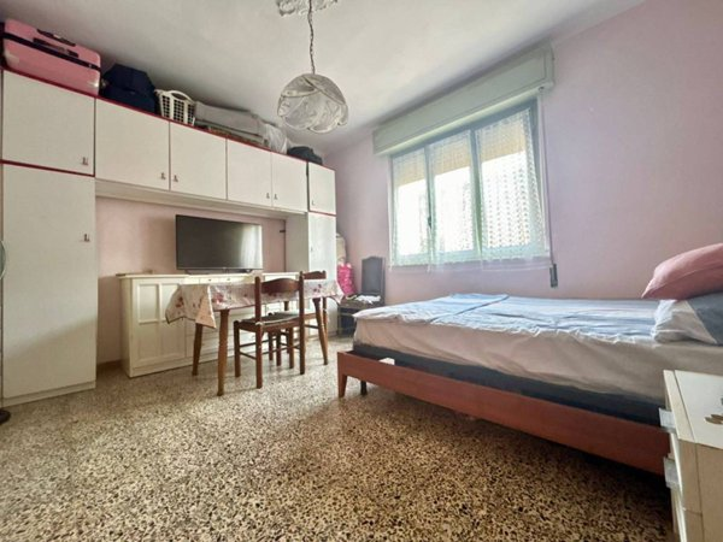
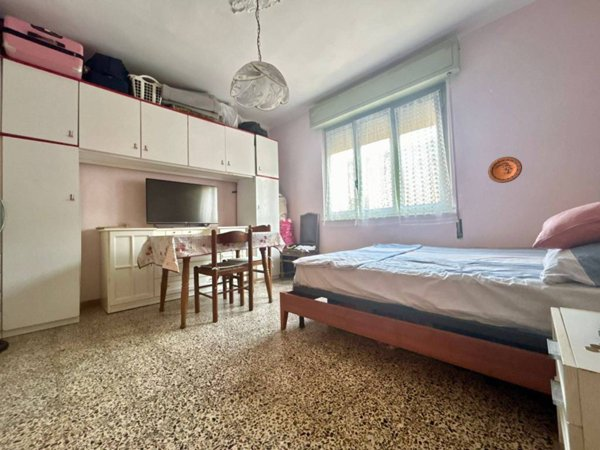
+ decorative plate [487,156,523,184]
